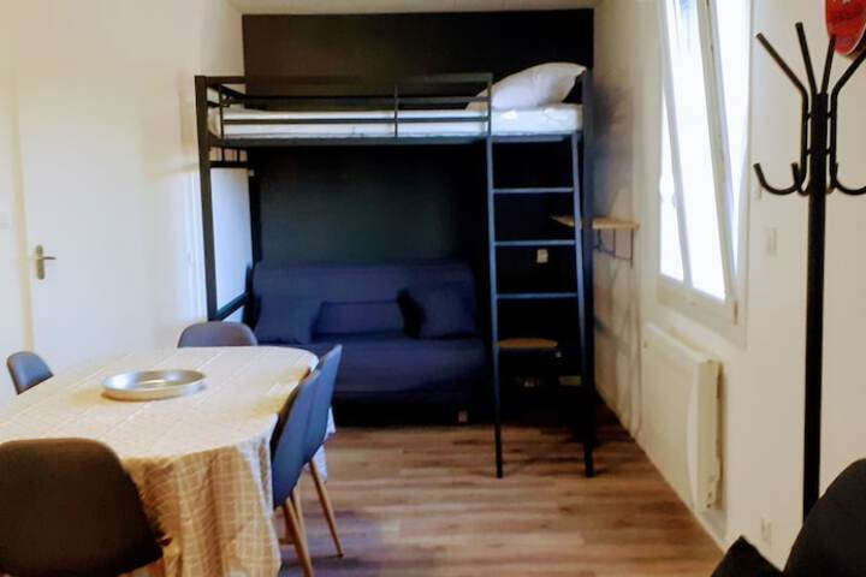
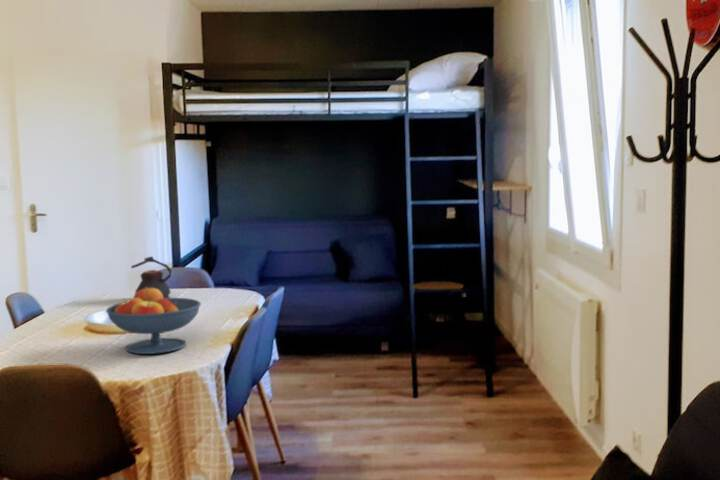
+ fruit bowl [105,287,202,355]
+ teapot [130,255,173,298]
